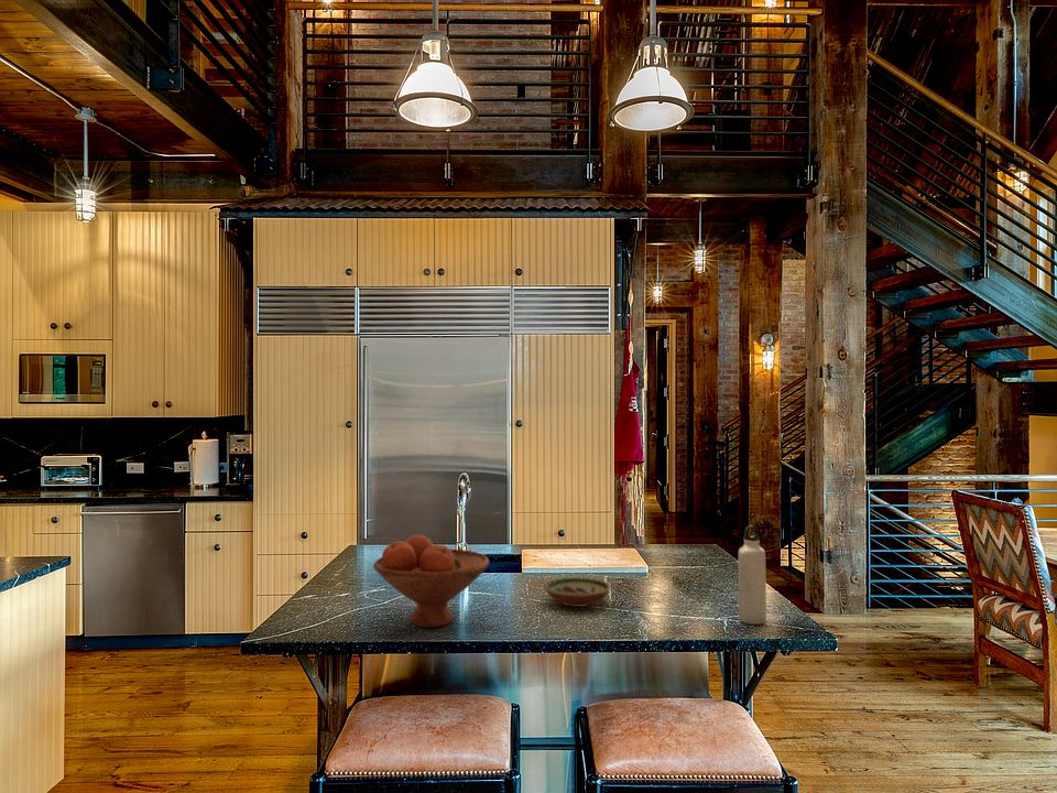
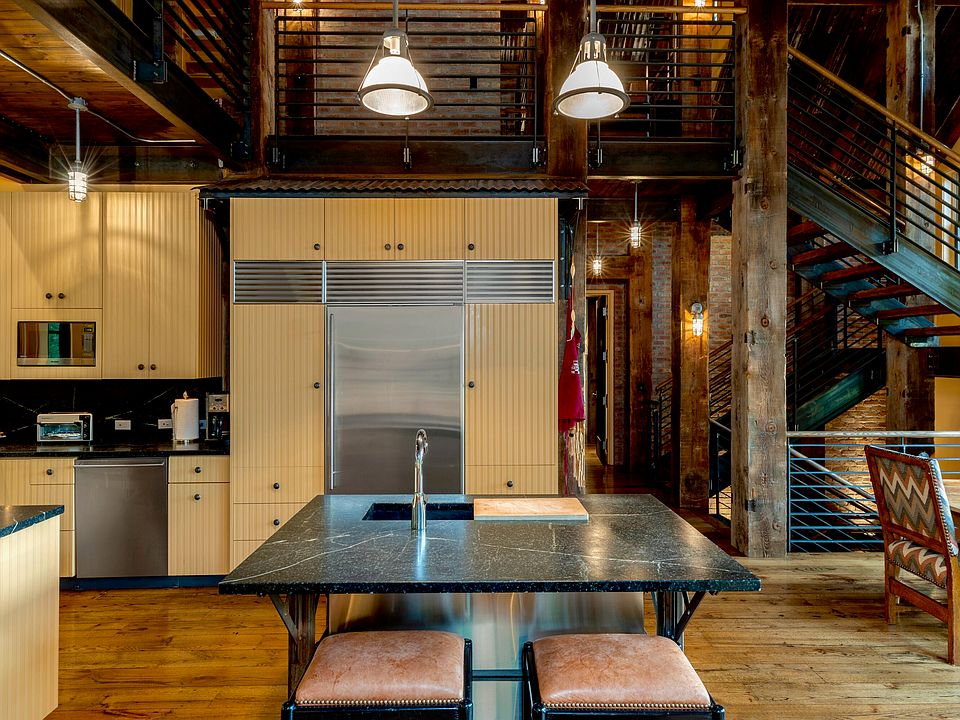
- fruit bowl [372,533,491,628]
- water bottle [738,524,767,626]
- decorative bowl [543,577,611,608]
